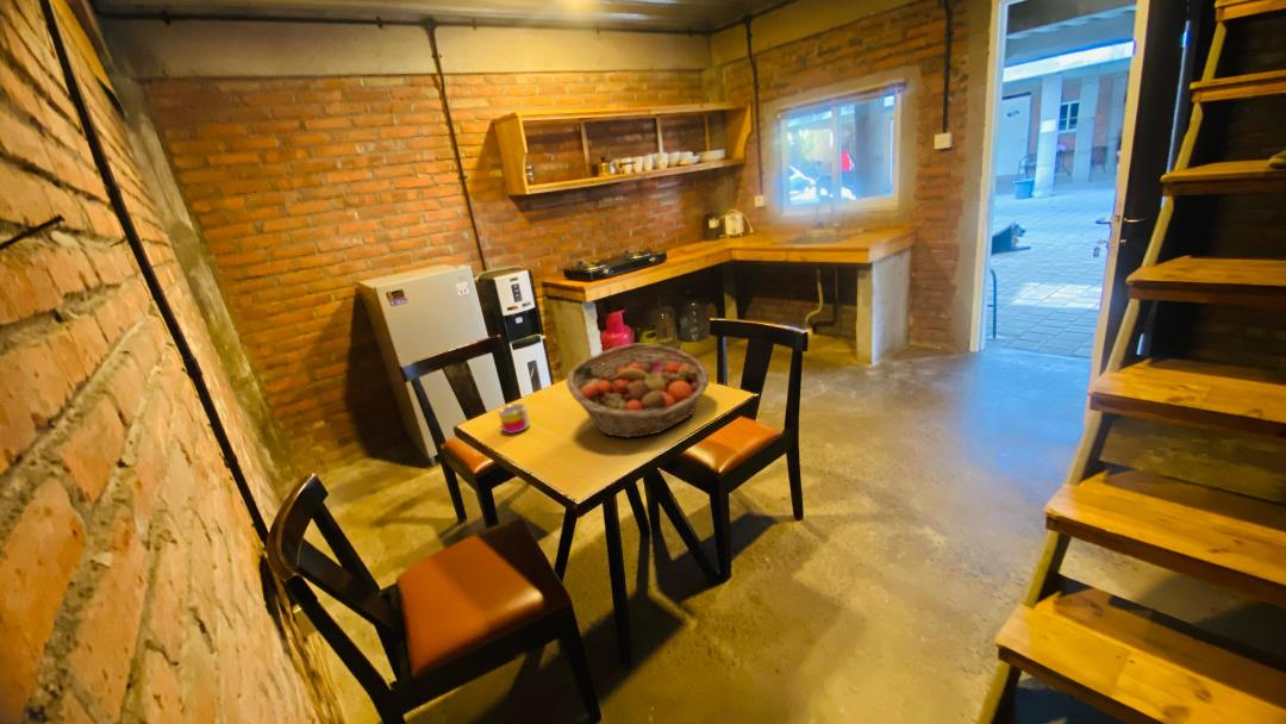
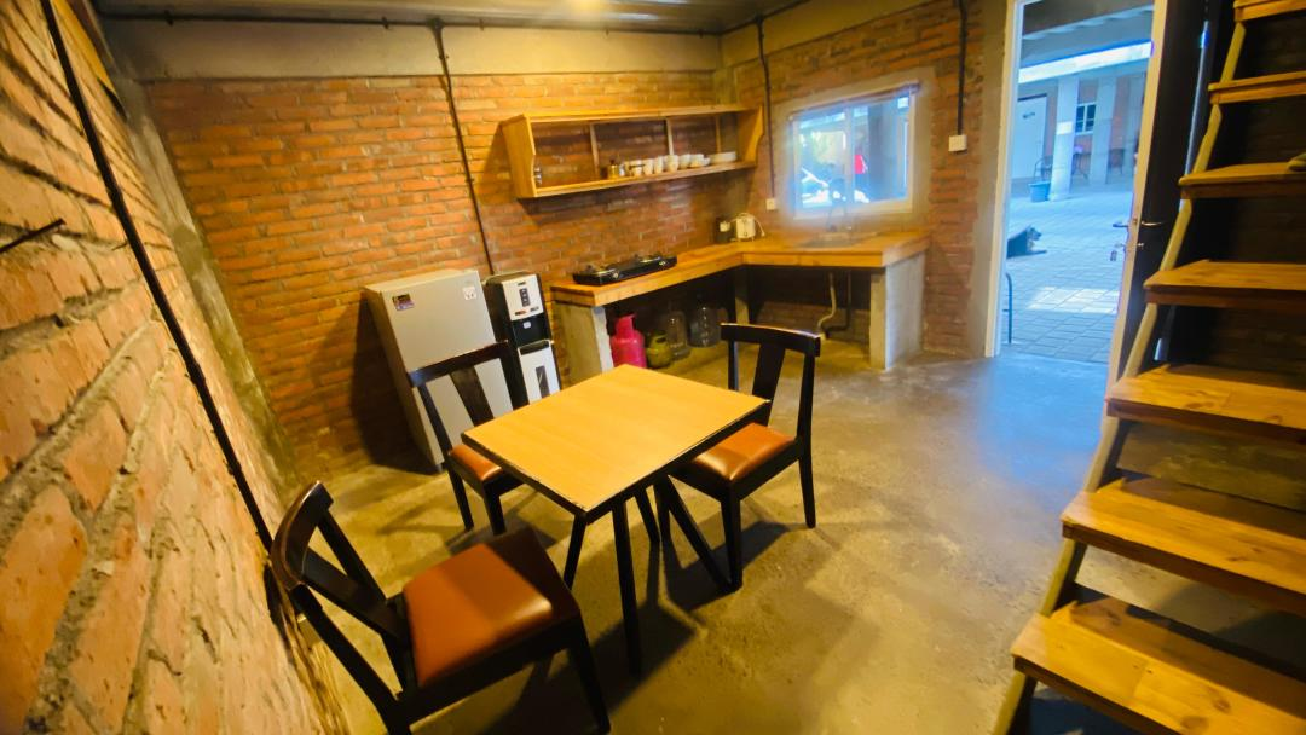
- fruit basket [564,342,711,439]
- mug [497,402,531,435]
